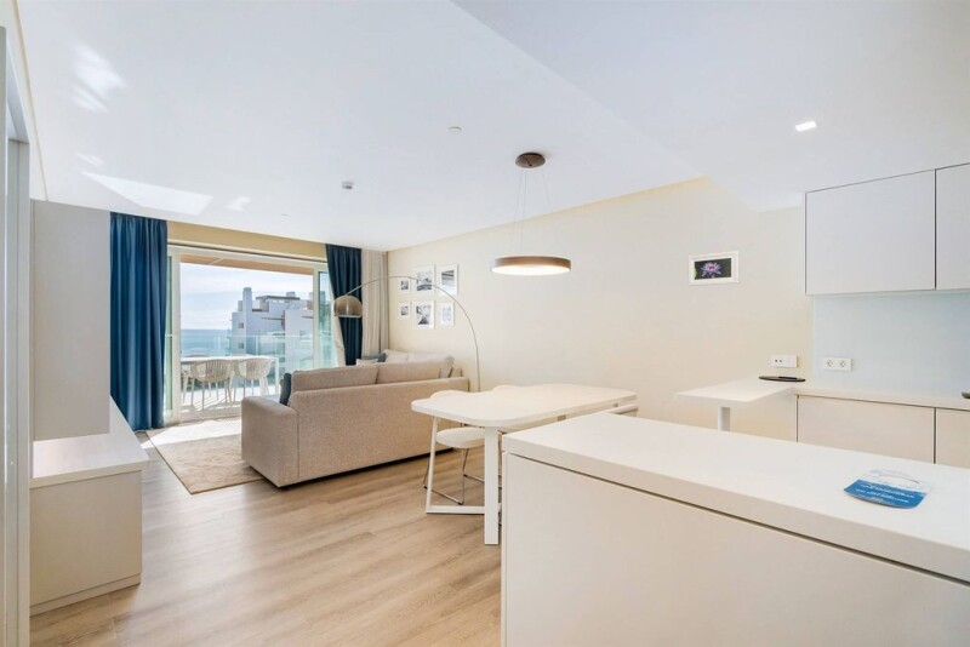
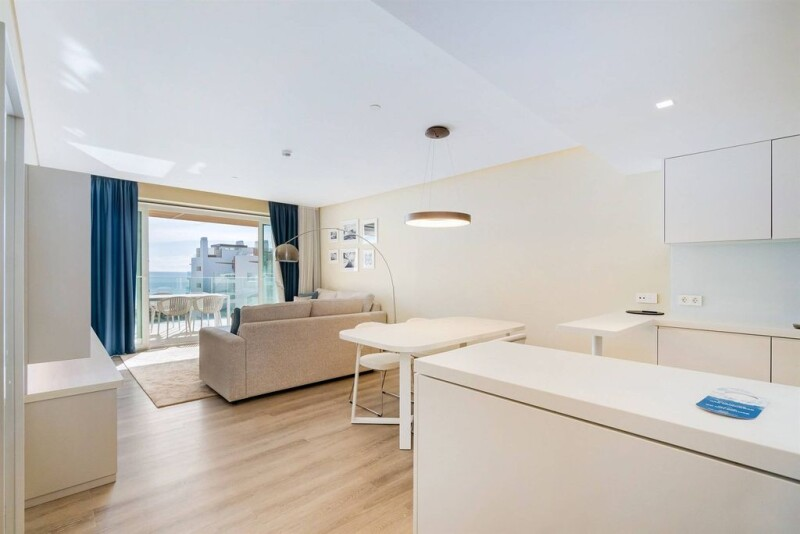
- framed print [687,250,740,287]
